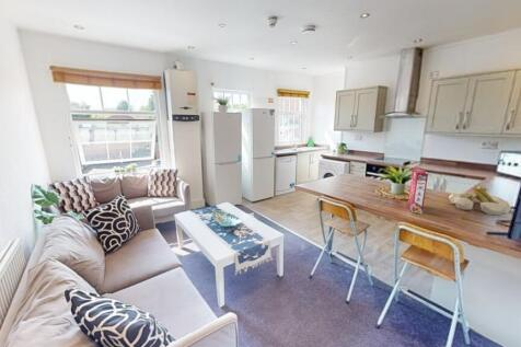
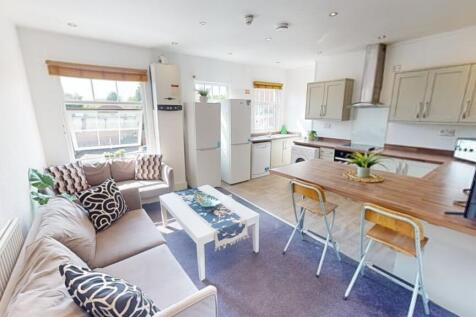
- cereal box [407,166,429,215]
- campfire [448,185,512,216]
